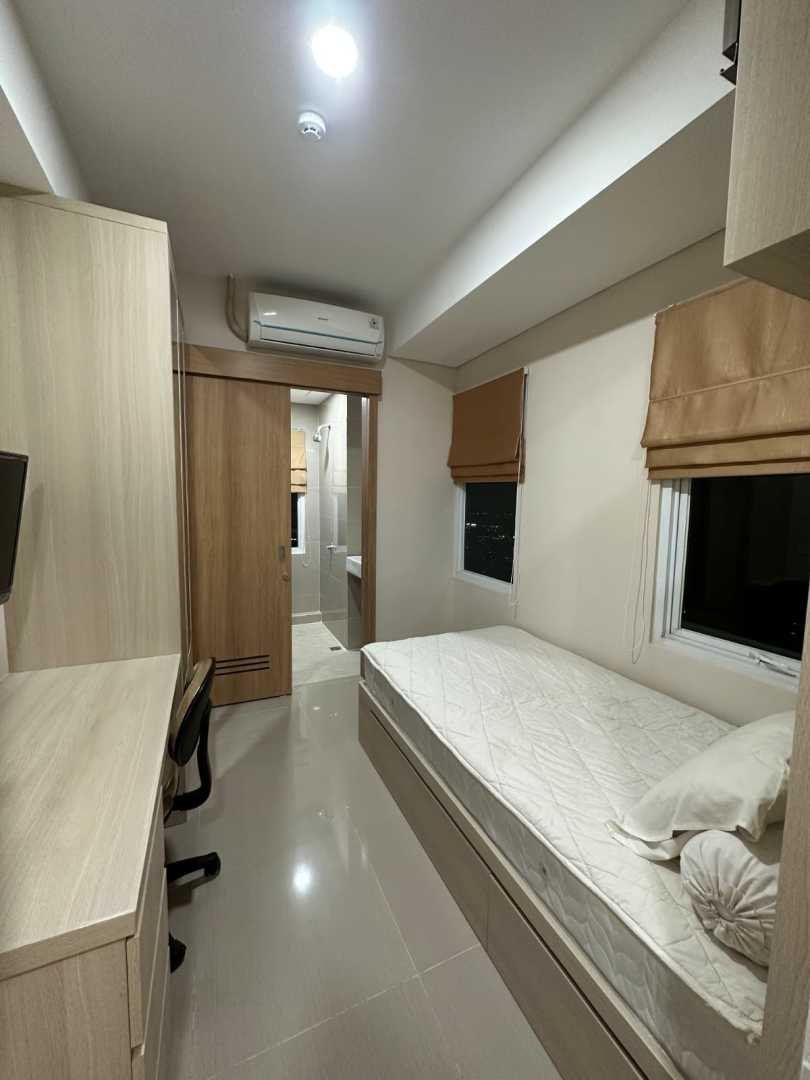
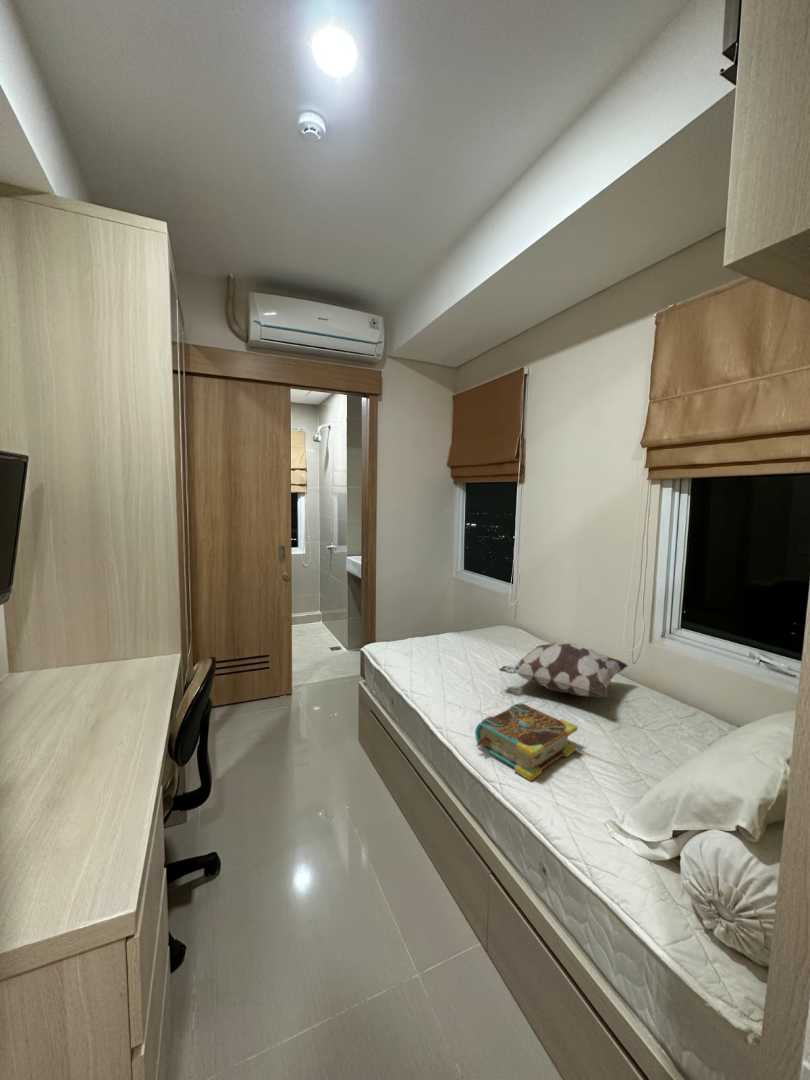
+ book [474,702,579,782]
+ decorative pillow [498,641,629,699]
